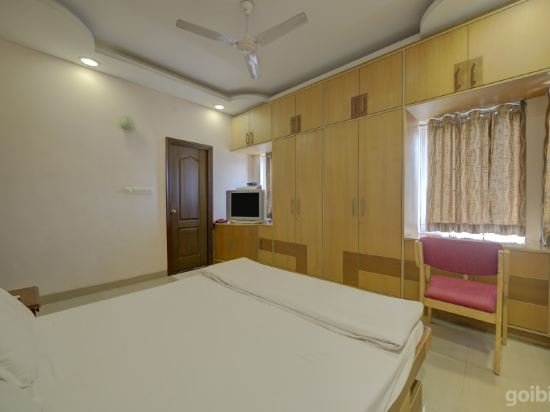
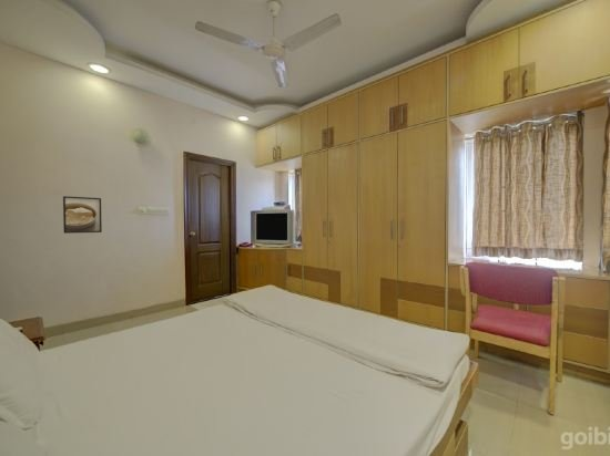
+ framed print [62,195,103,235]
